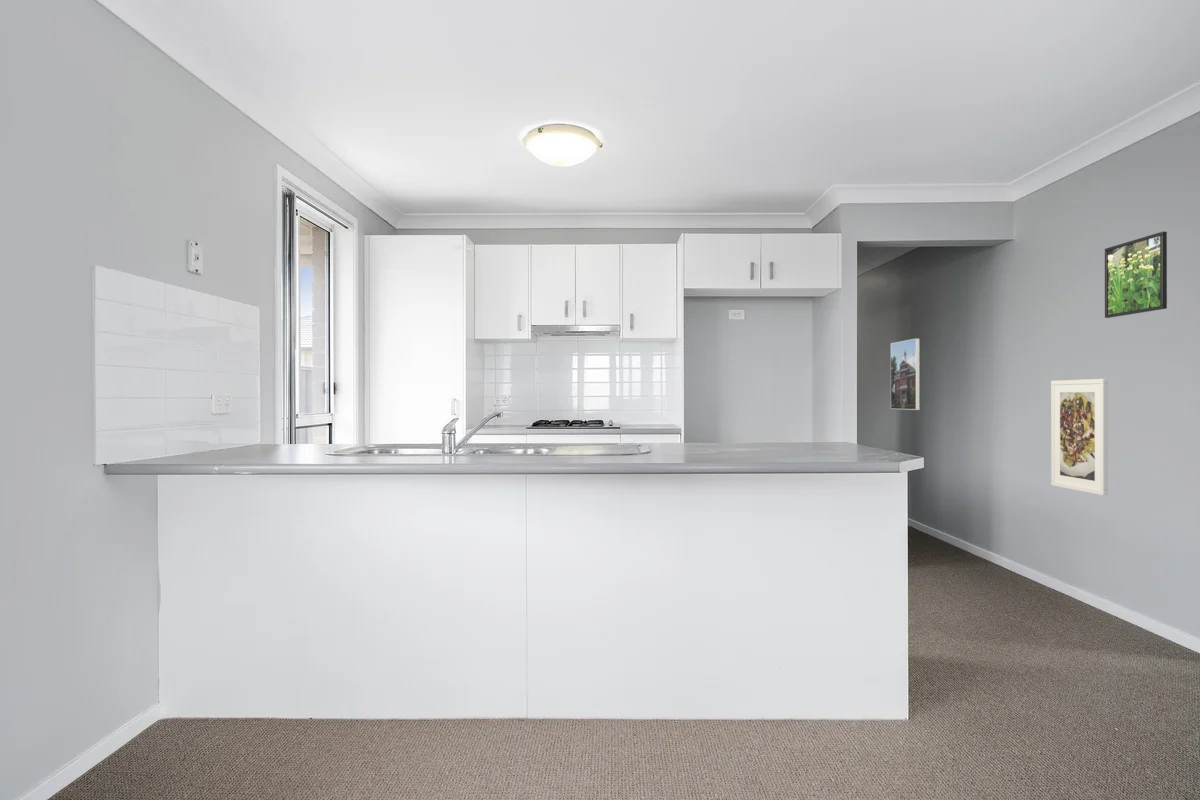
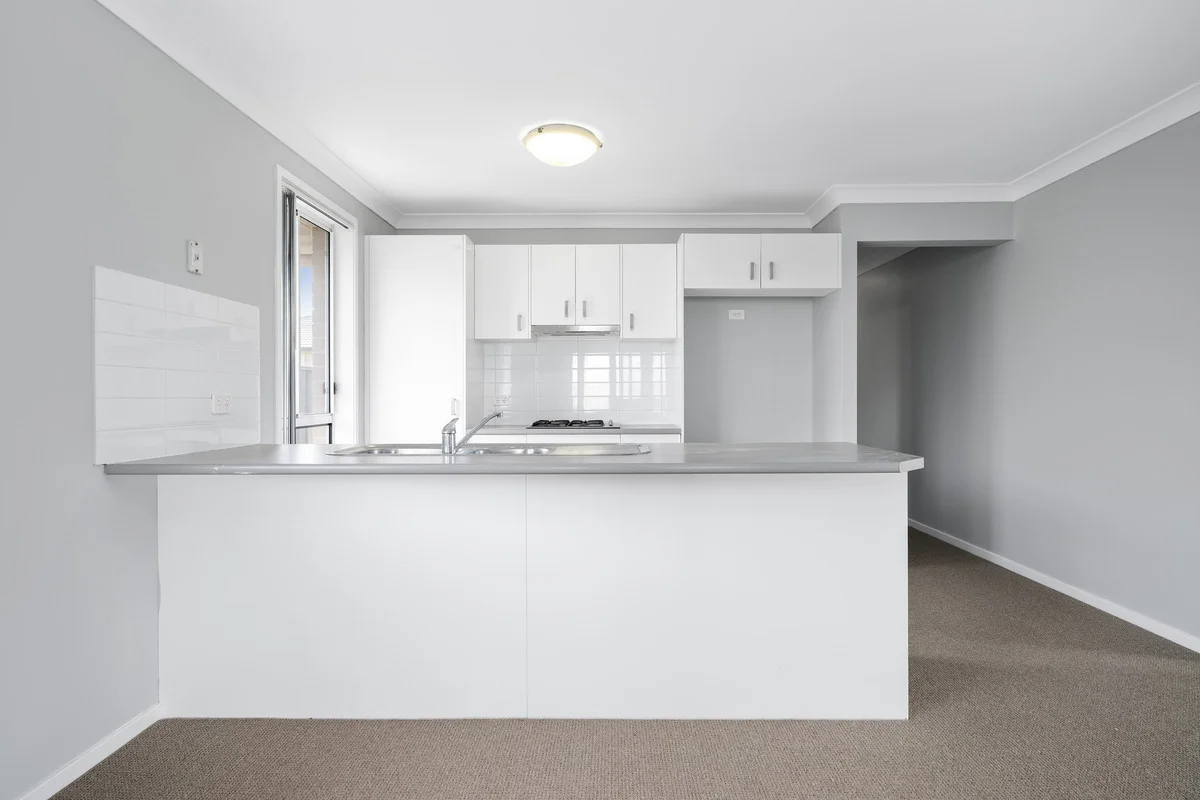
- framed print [1104,231,1168,319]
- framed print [890,338,921,411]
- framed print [1050,378,1109,496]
